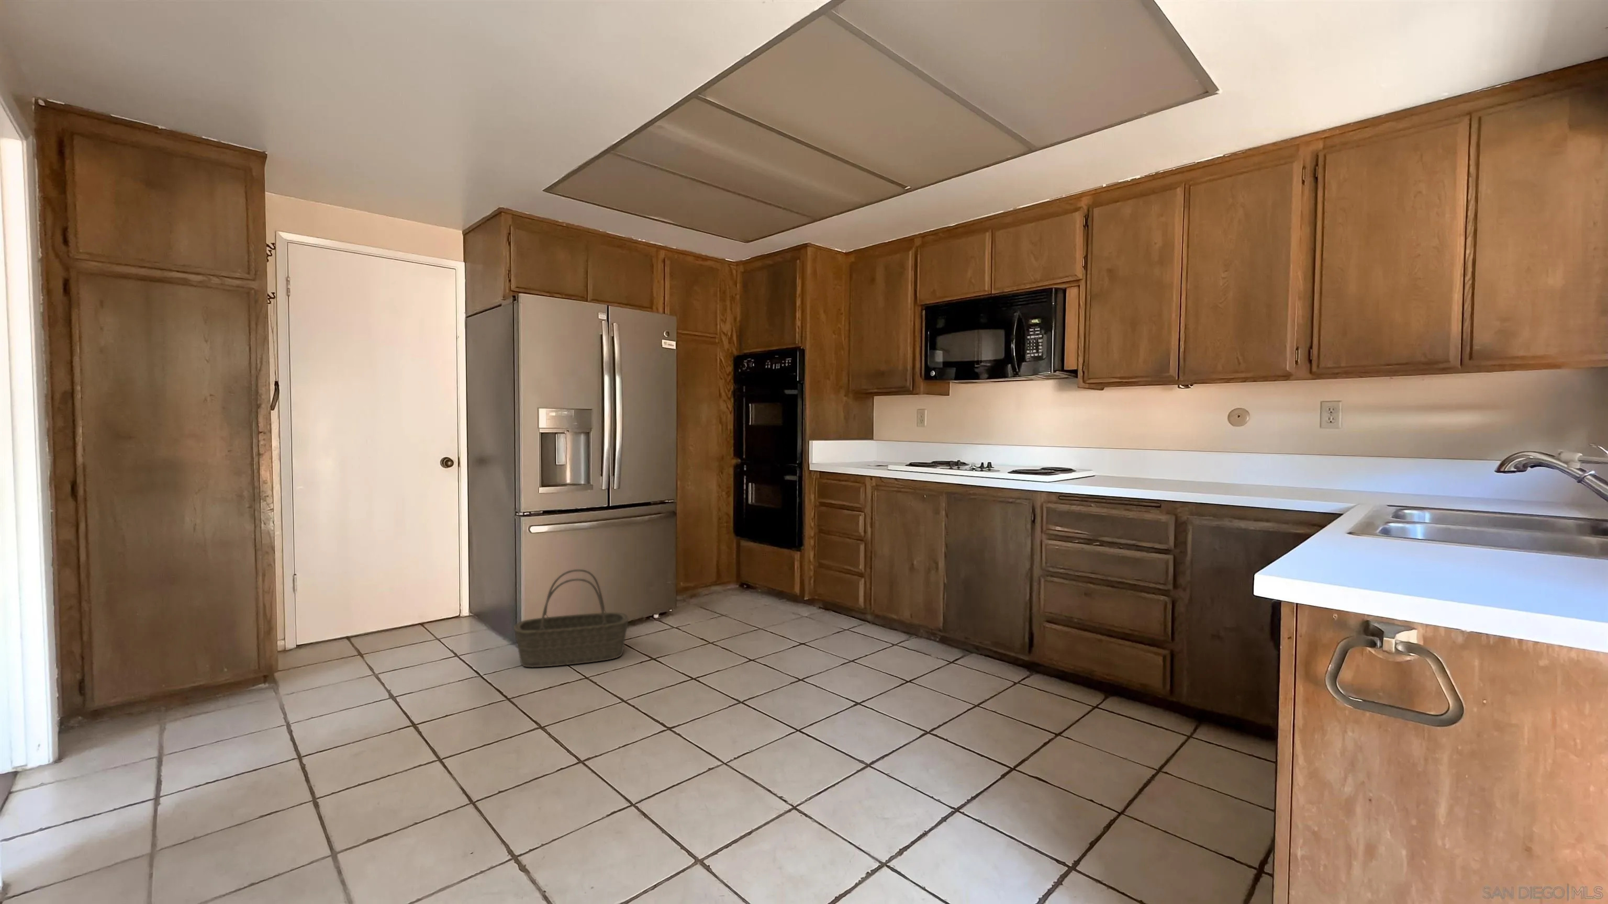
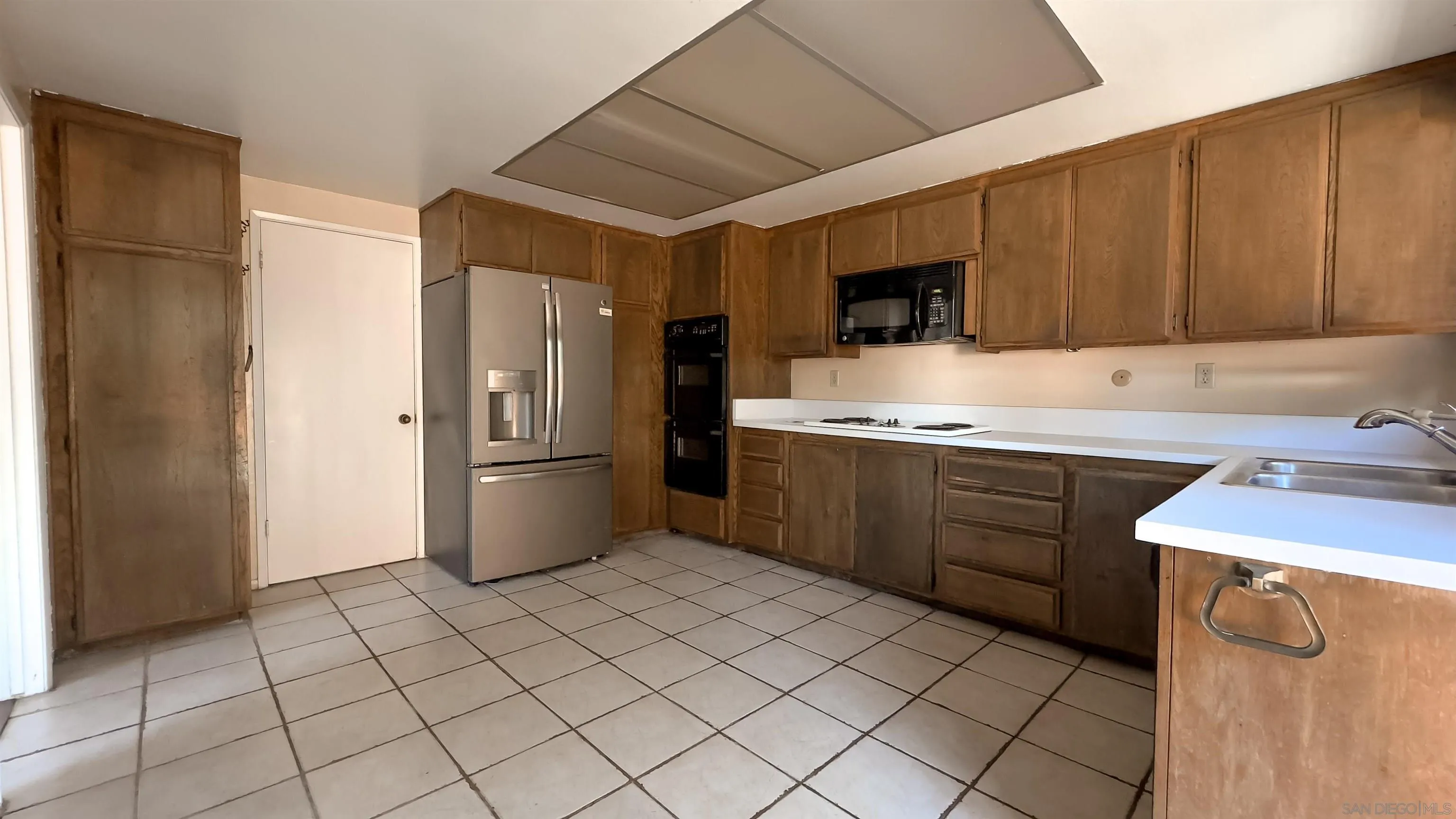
- basket [514,568,630,668]
